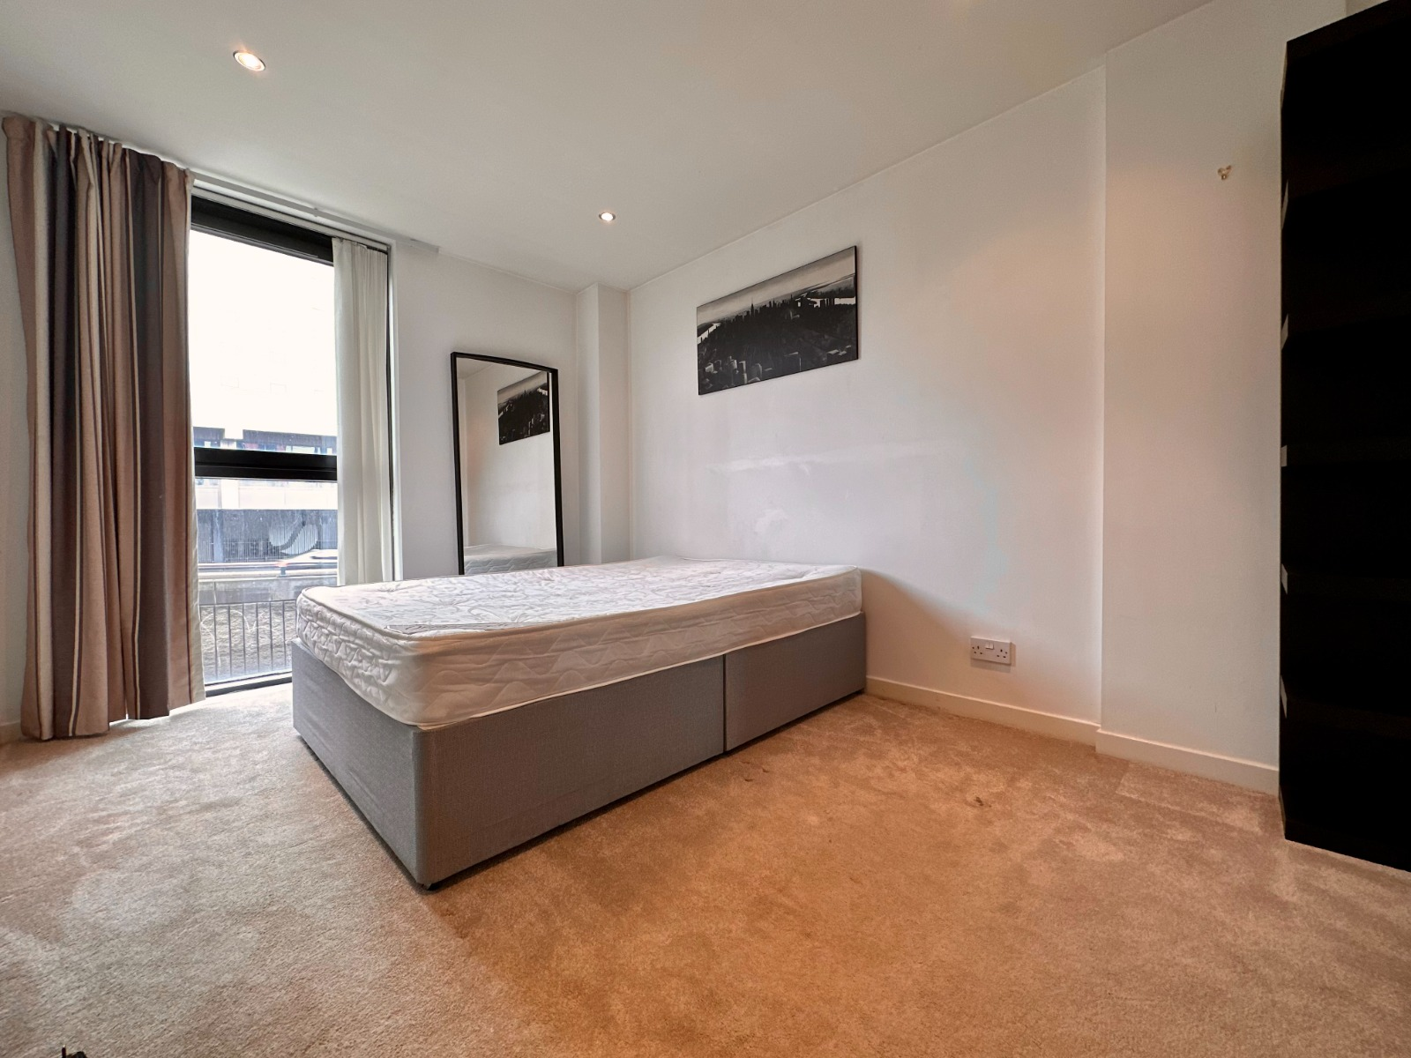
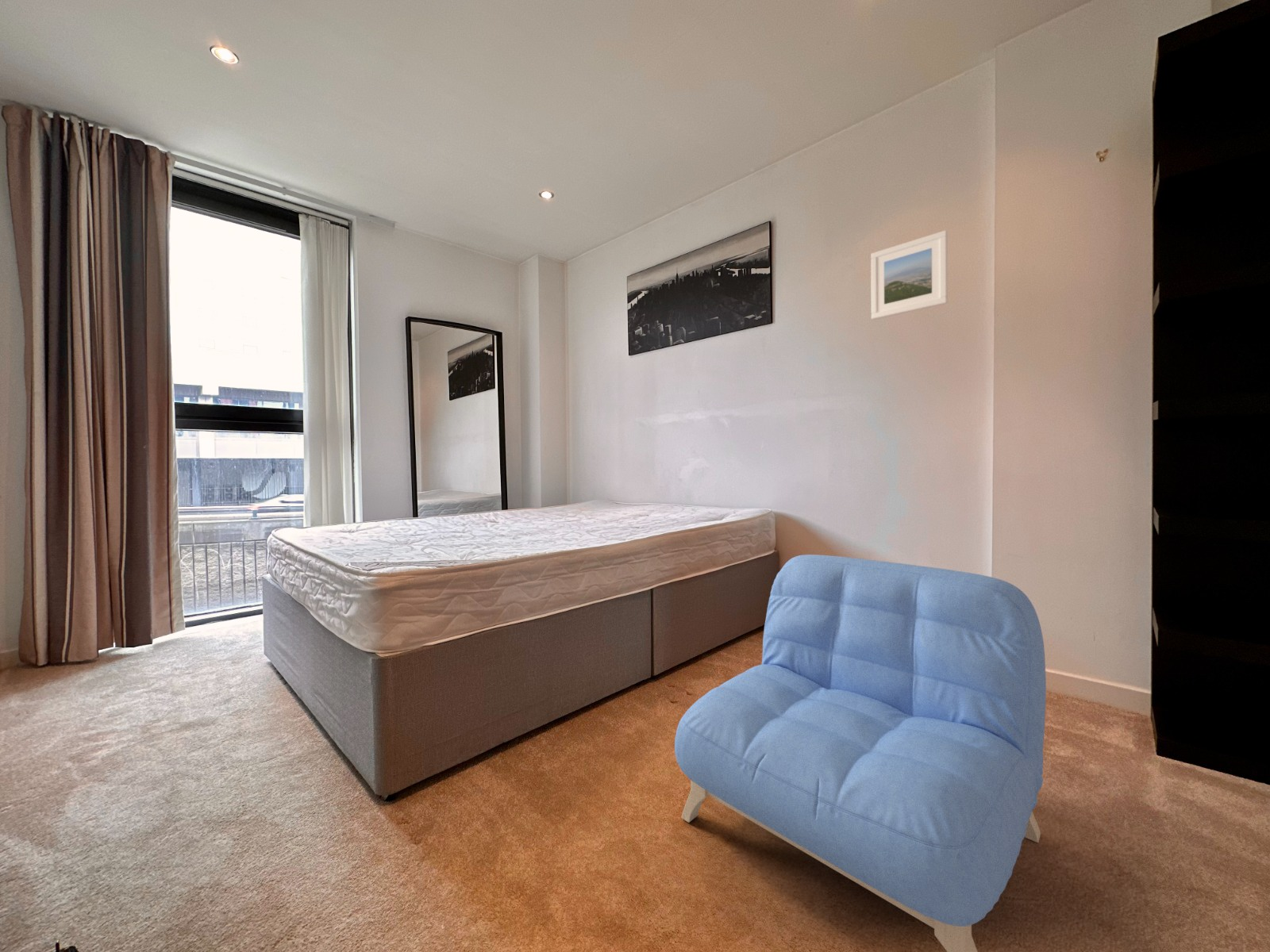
+ armchair [674,554,1047,952]
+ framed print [870,229,949,321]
